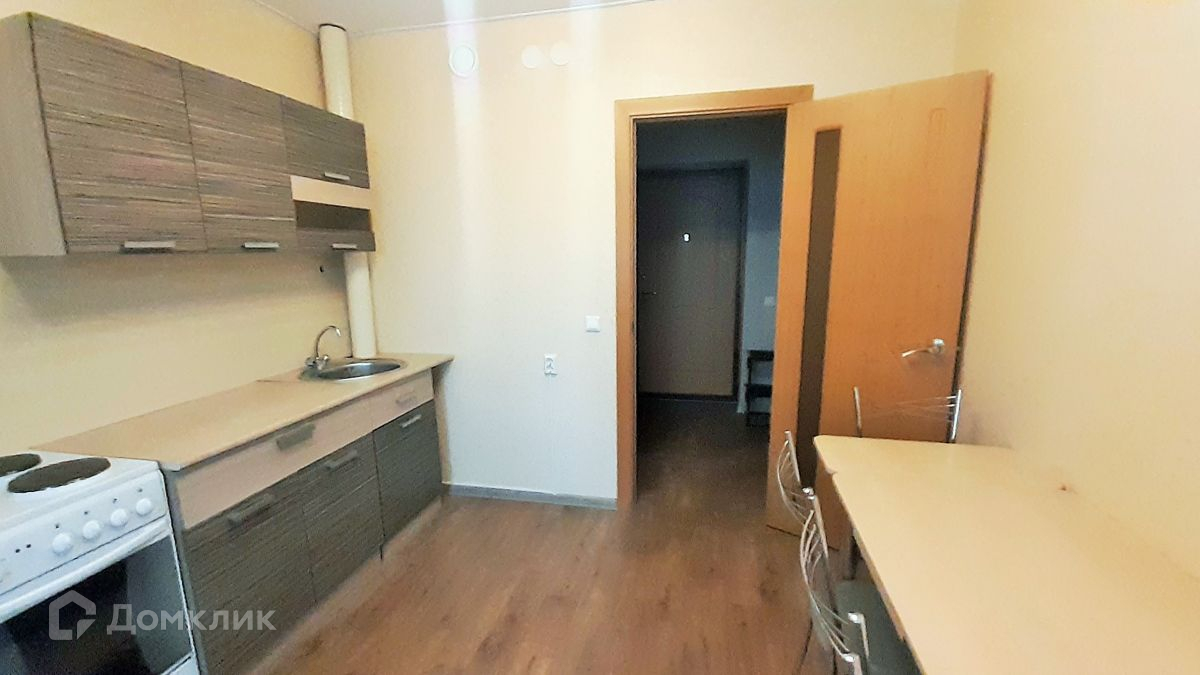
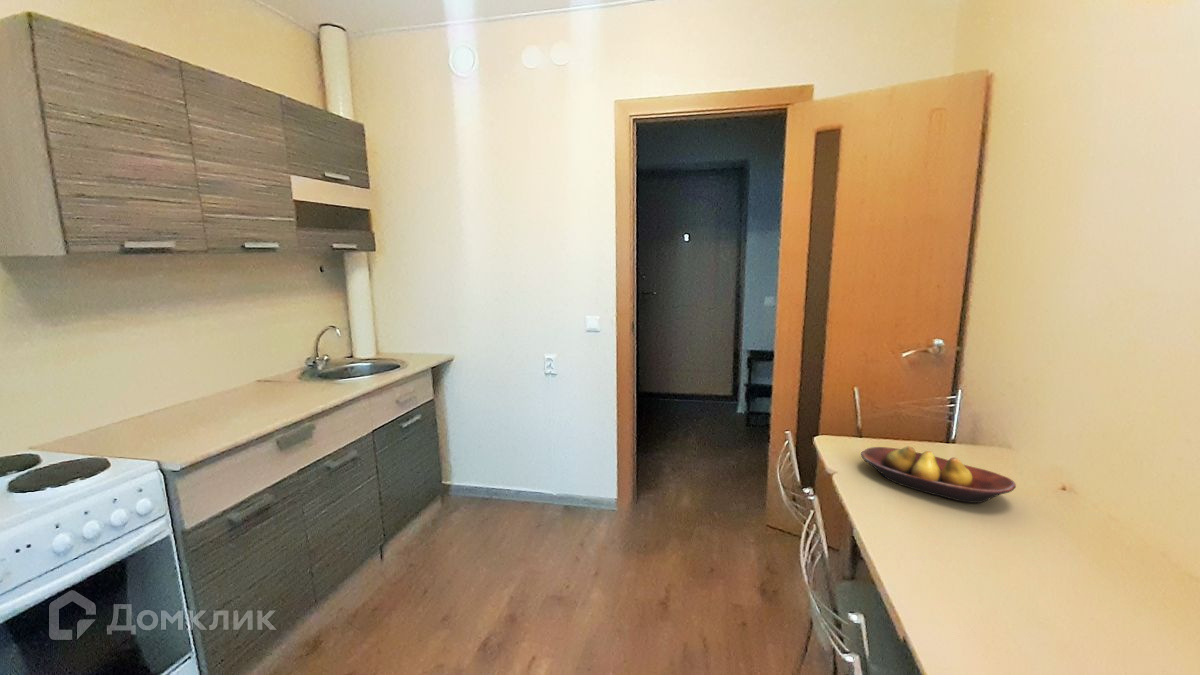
+ fruit bowl [860,446,1017,504]
